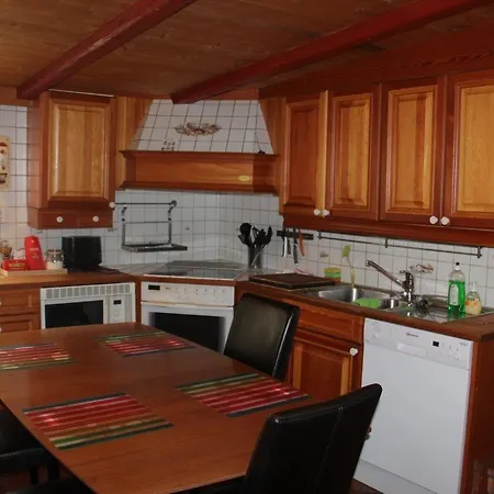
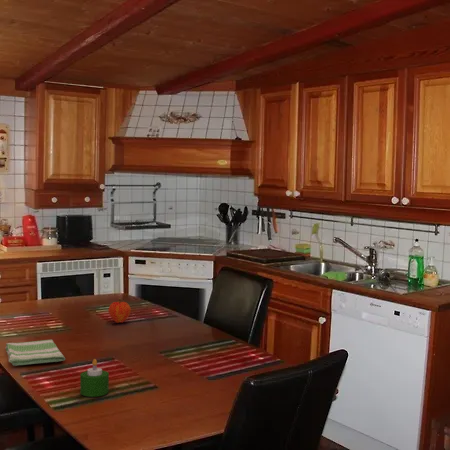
+ candle [79,358,110,398]
+ fruit [107,298,132,324]
+ dish towel [5,339,66,367]
